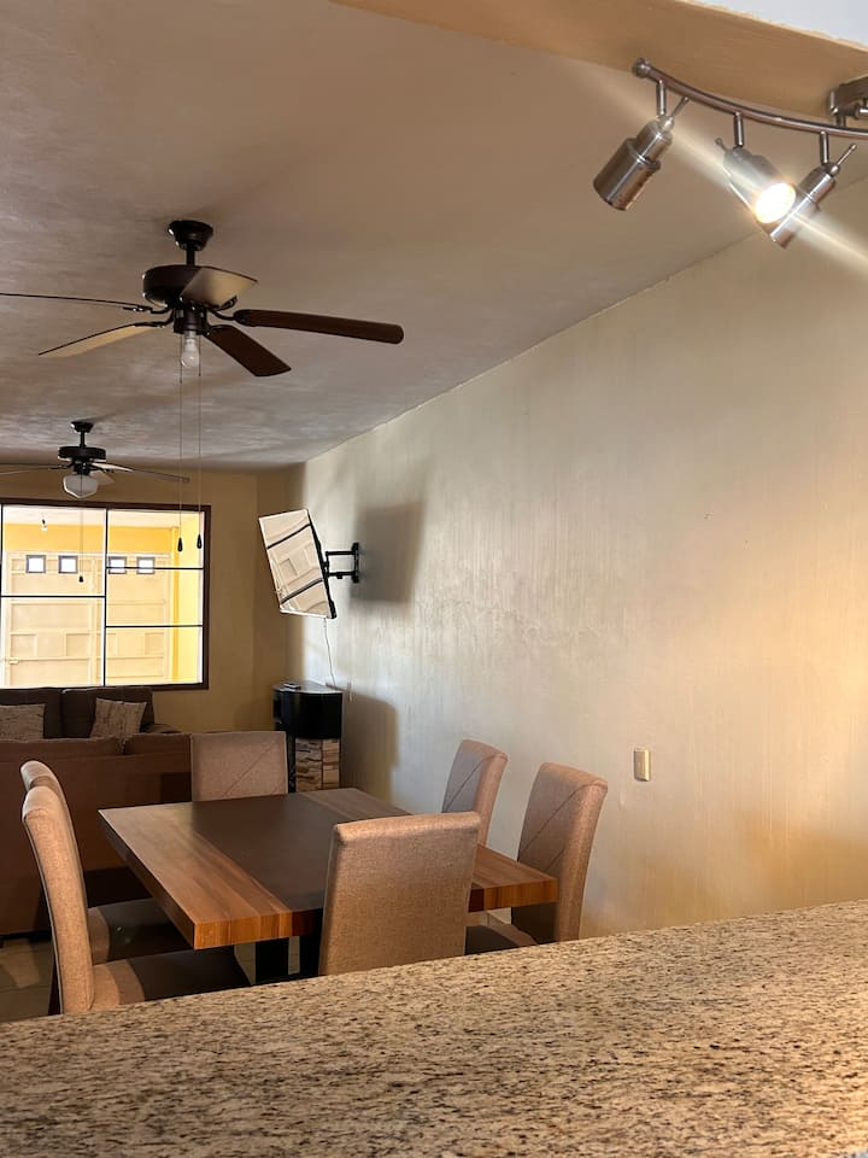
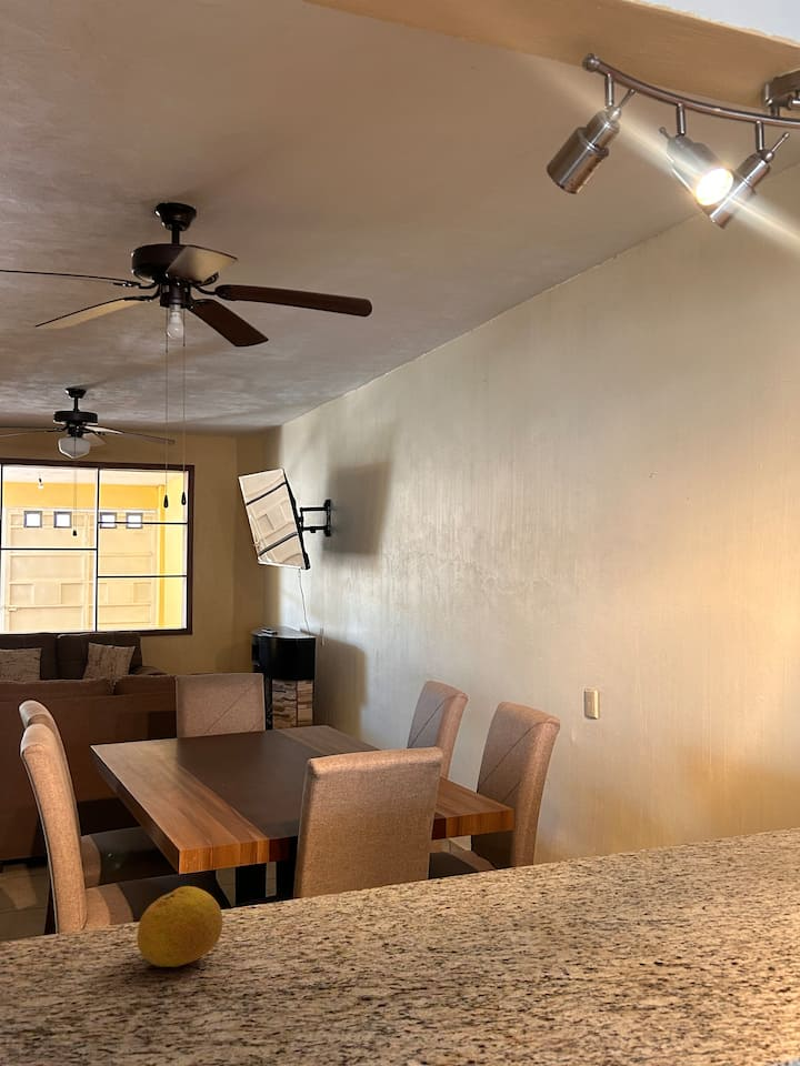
+ fruit [137,885,224,968]
